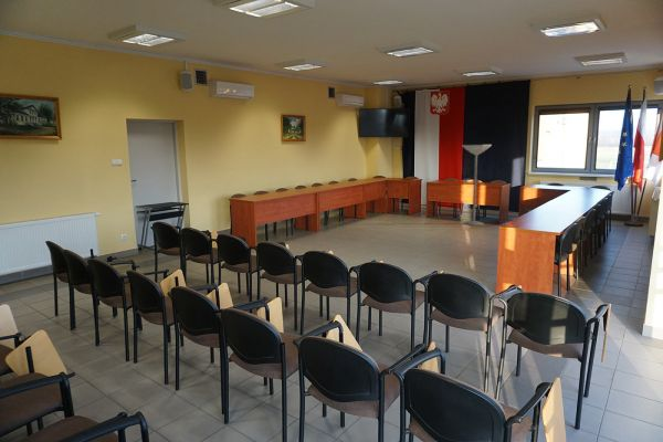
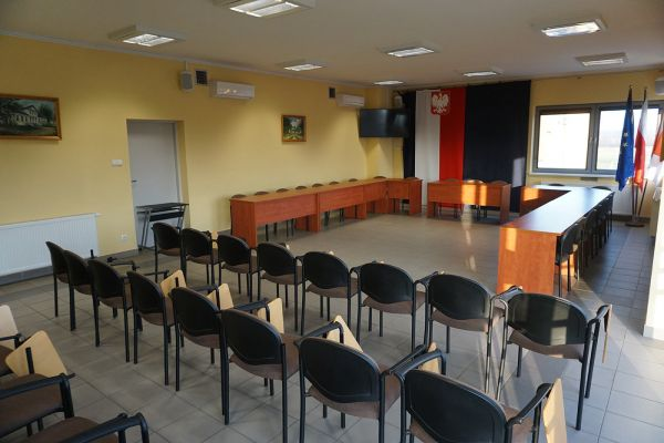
- floor lamp [461,144,493,227]
